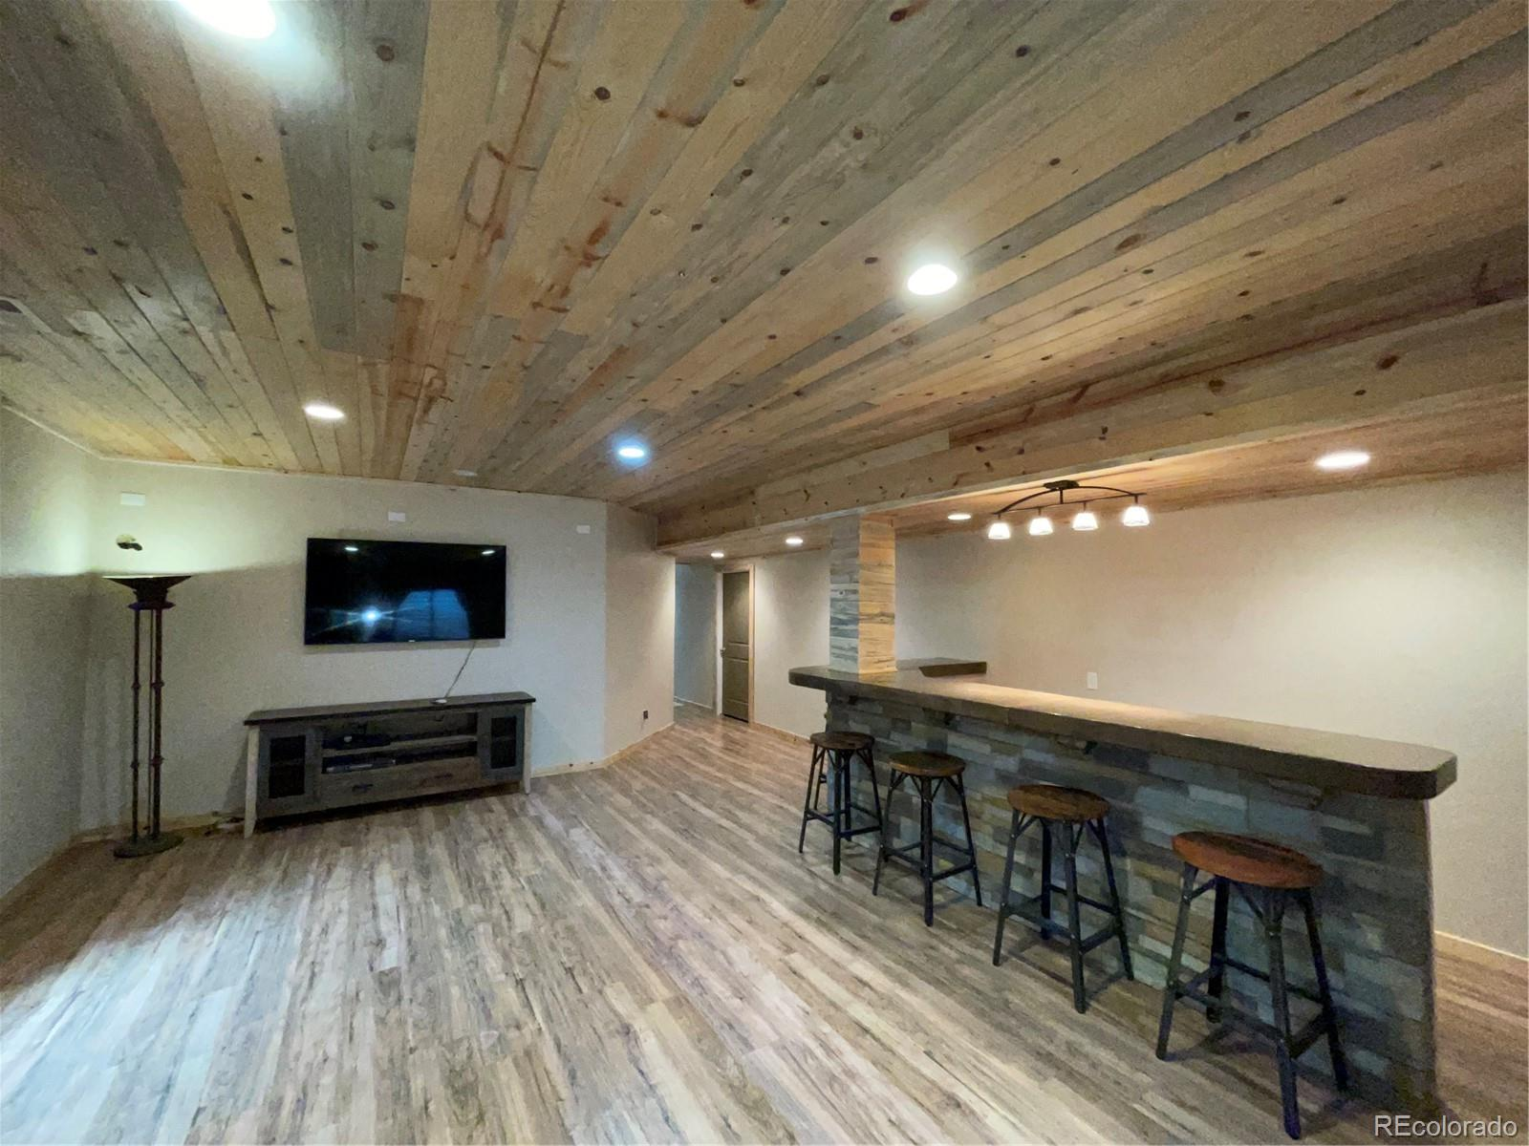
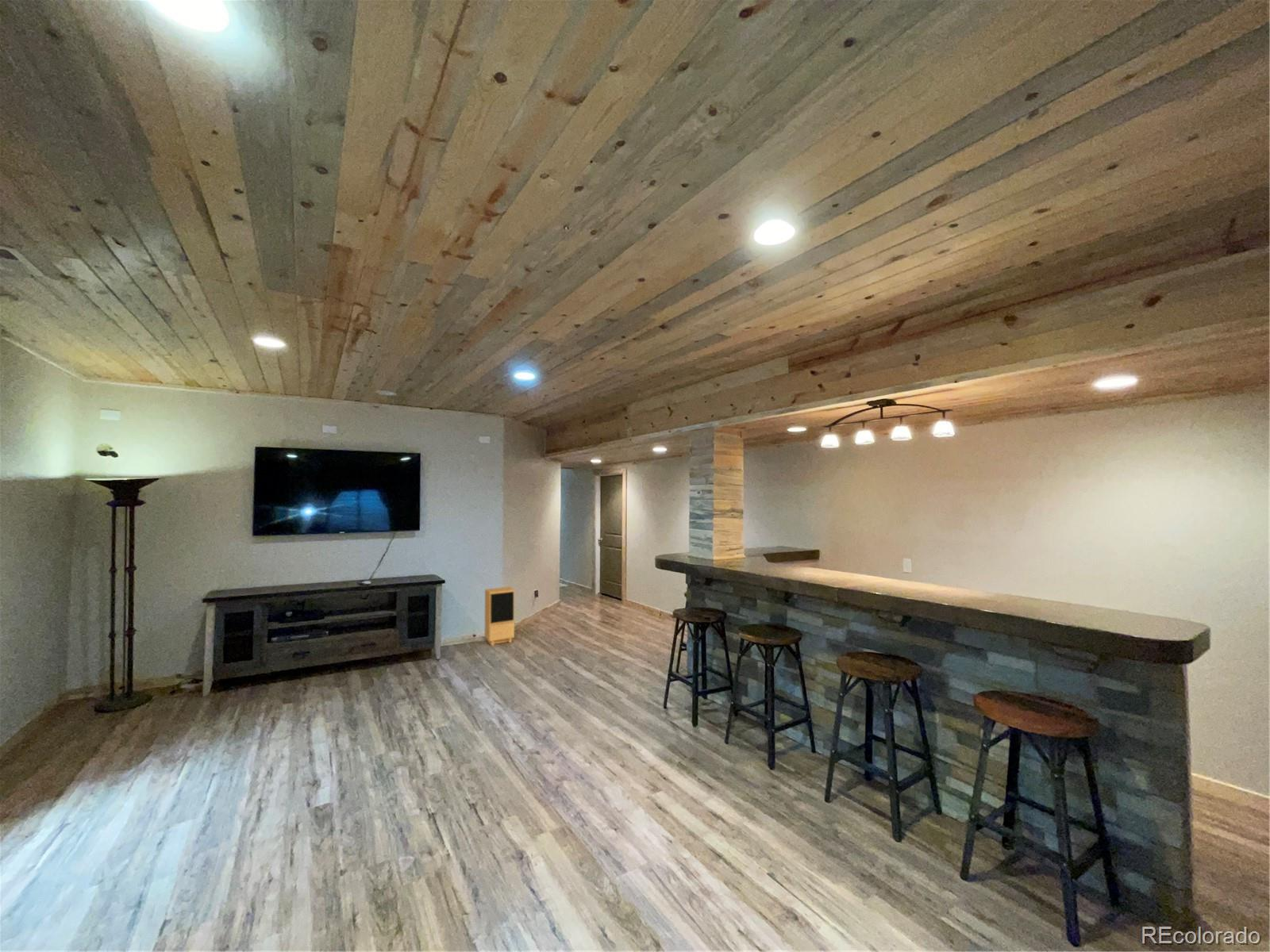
+ speaker [484,586,515,647]
